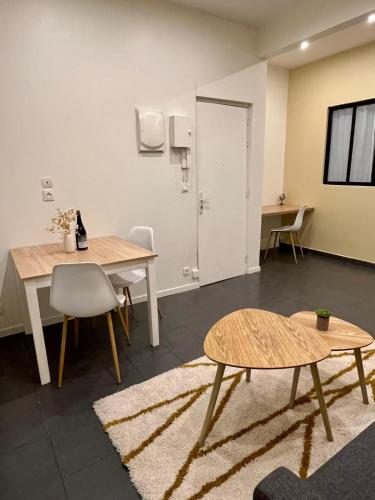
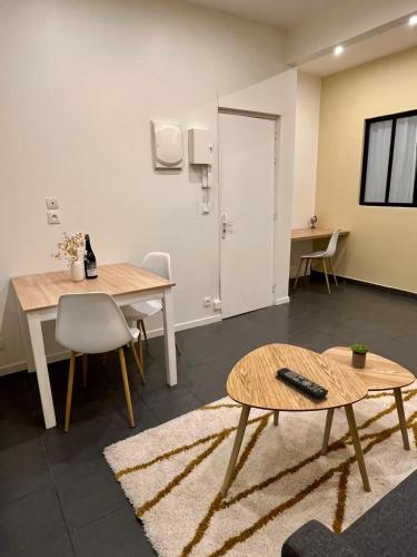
+ remote control [276,367,329,399]
